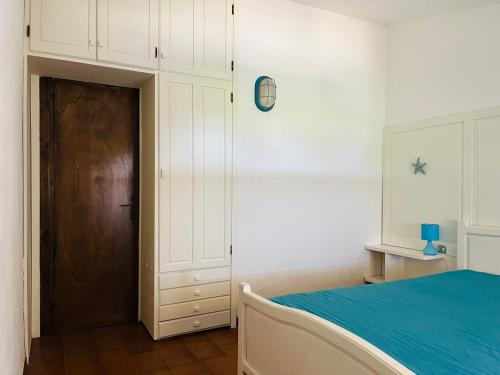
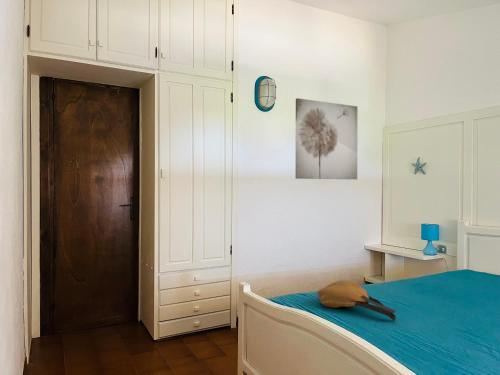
+ tote bag [317,279,397,322]
+ wall art [295,97,358,180]
